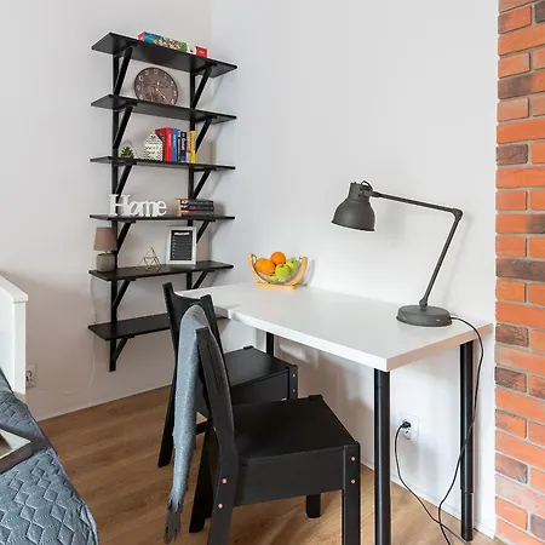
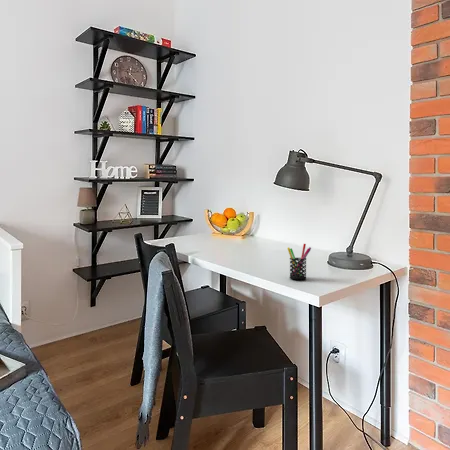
+ pen holder [287,243,312,280]
